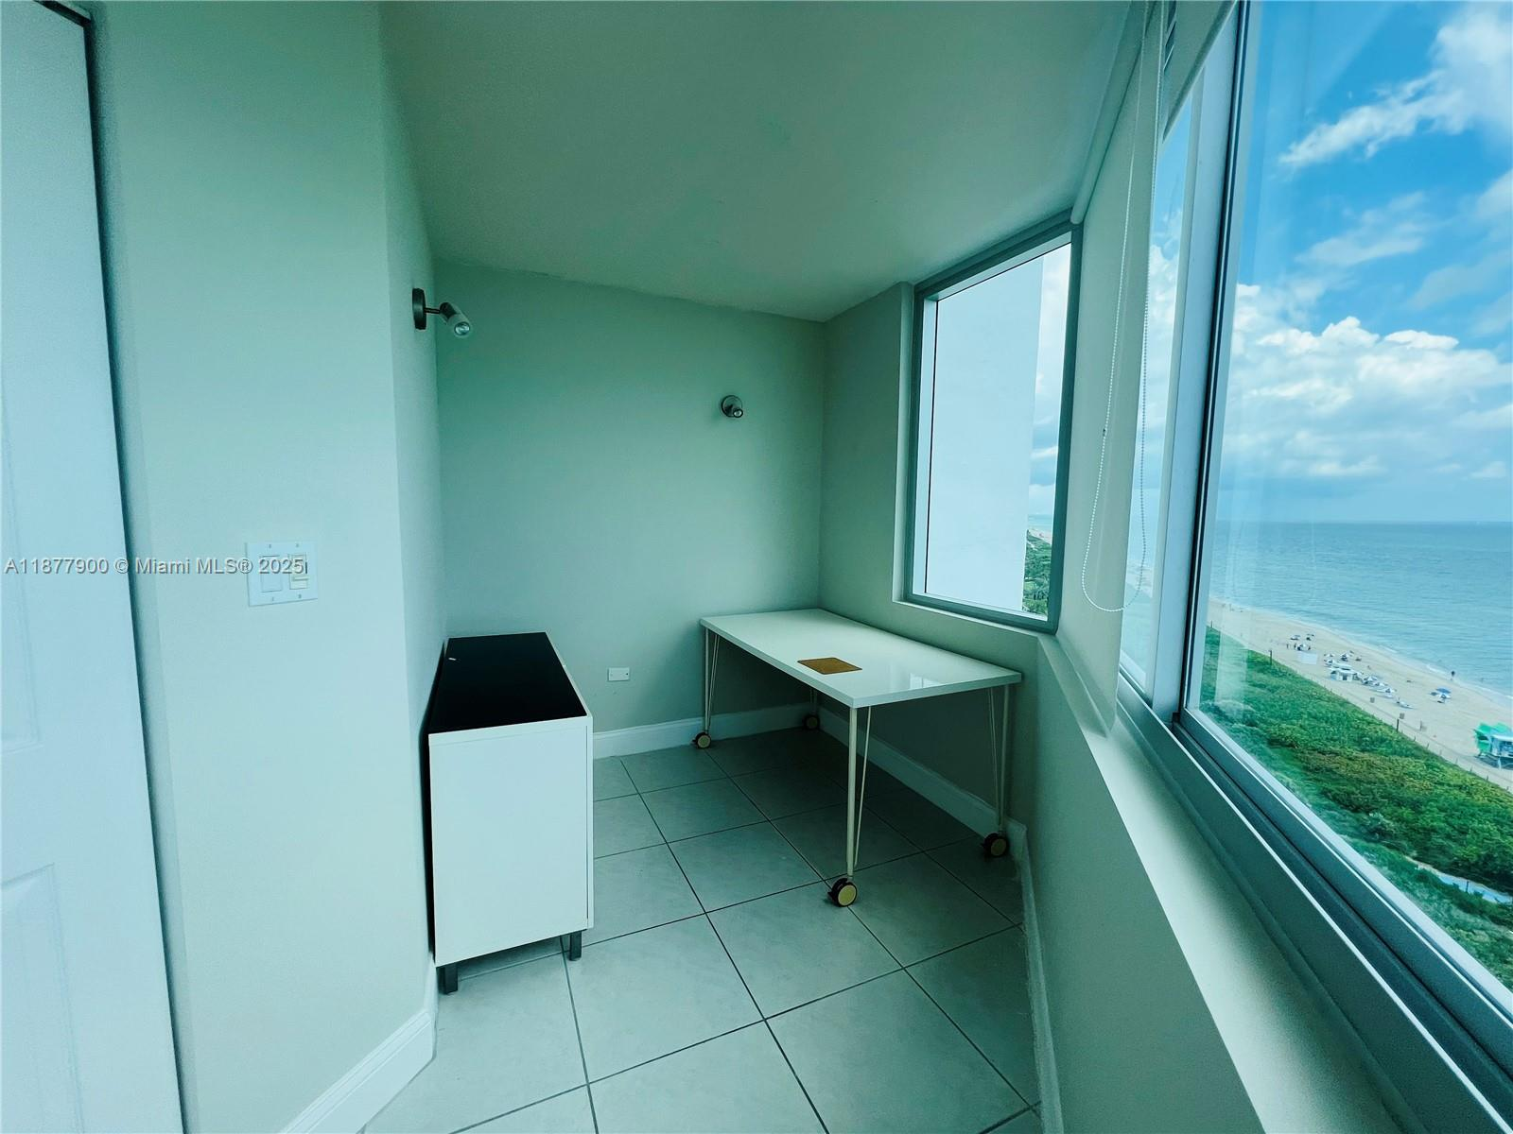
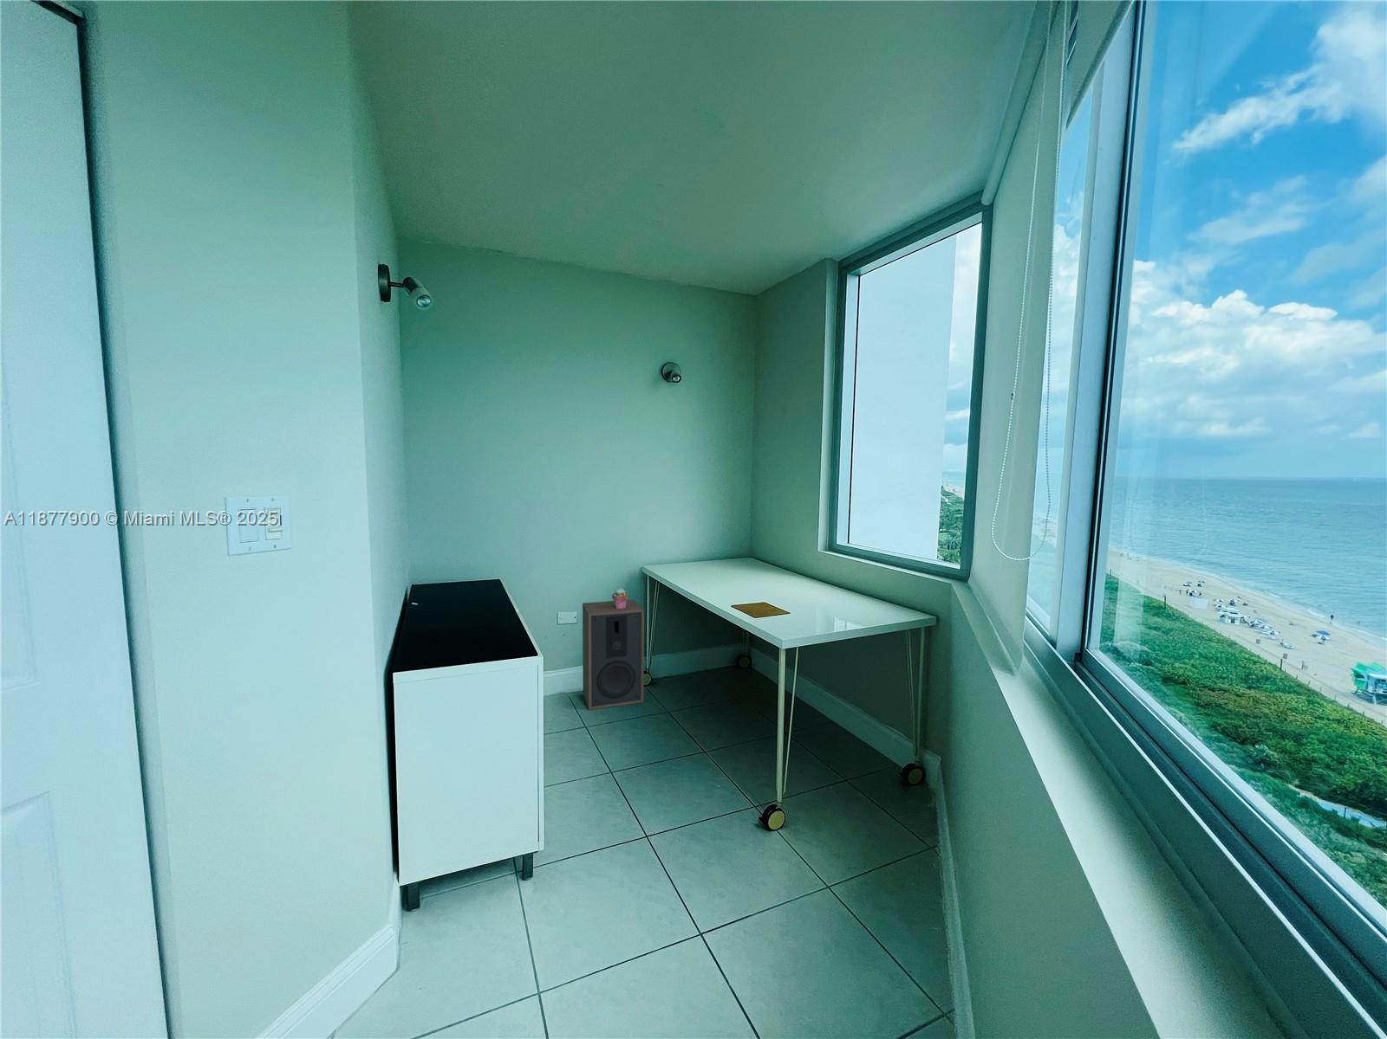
+ speaker [582,598,645,710]
+ potted succulent [612,588,628,610]
